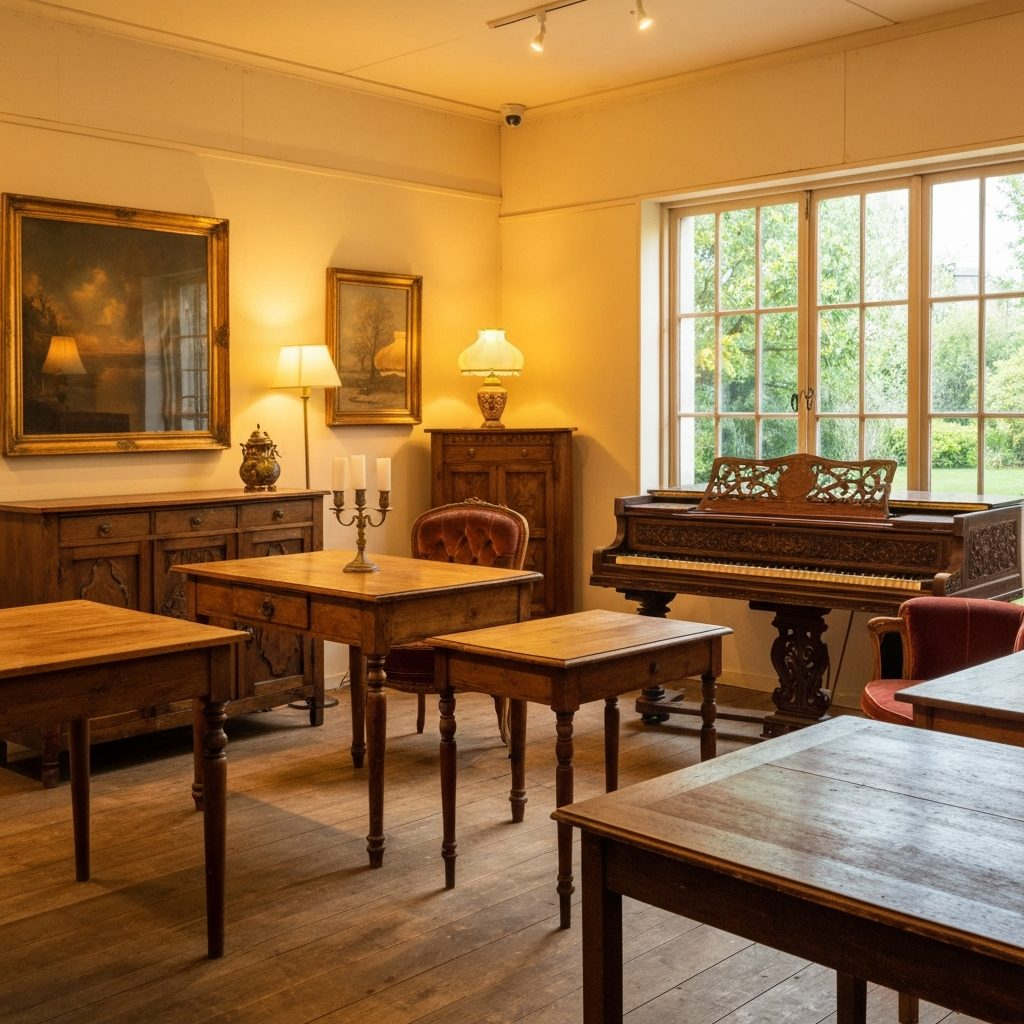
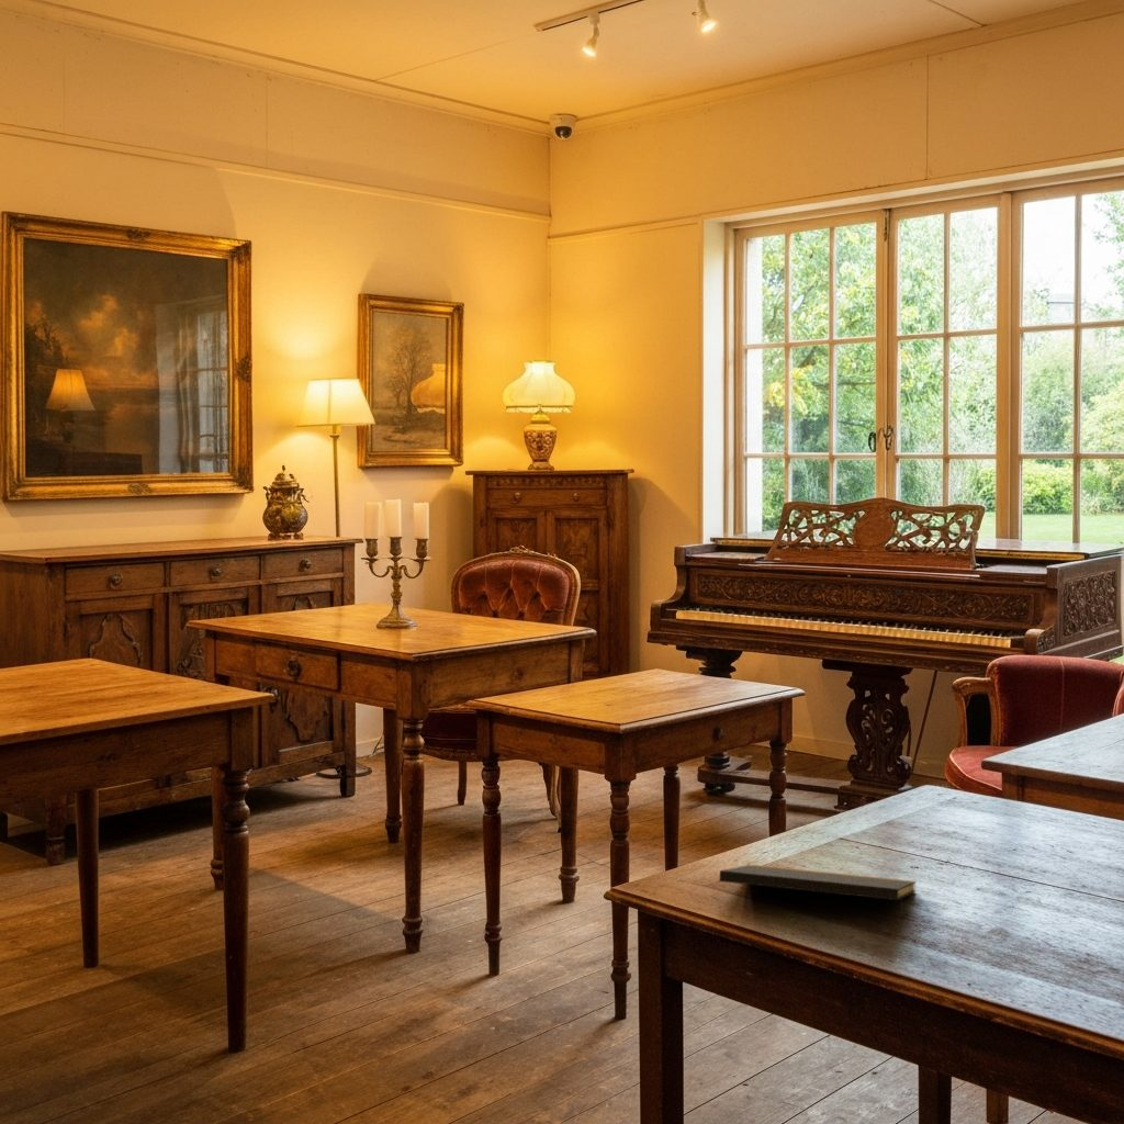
+ notepad [718,864,918,926]
